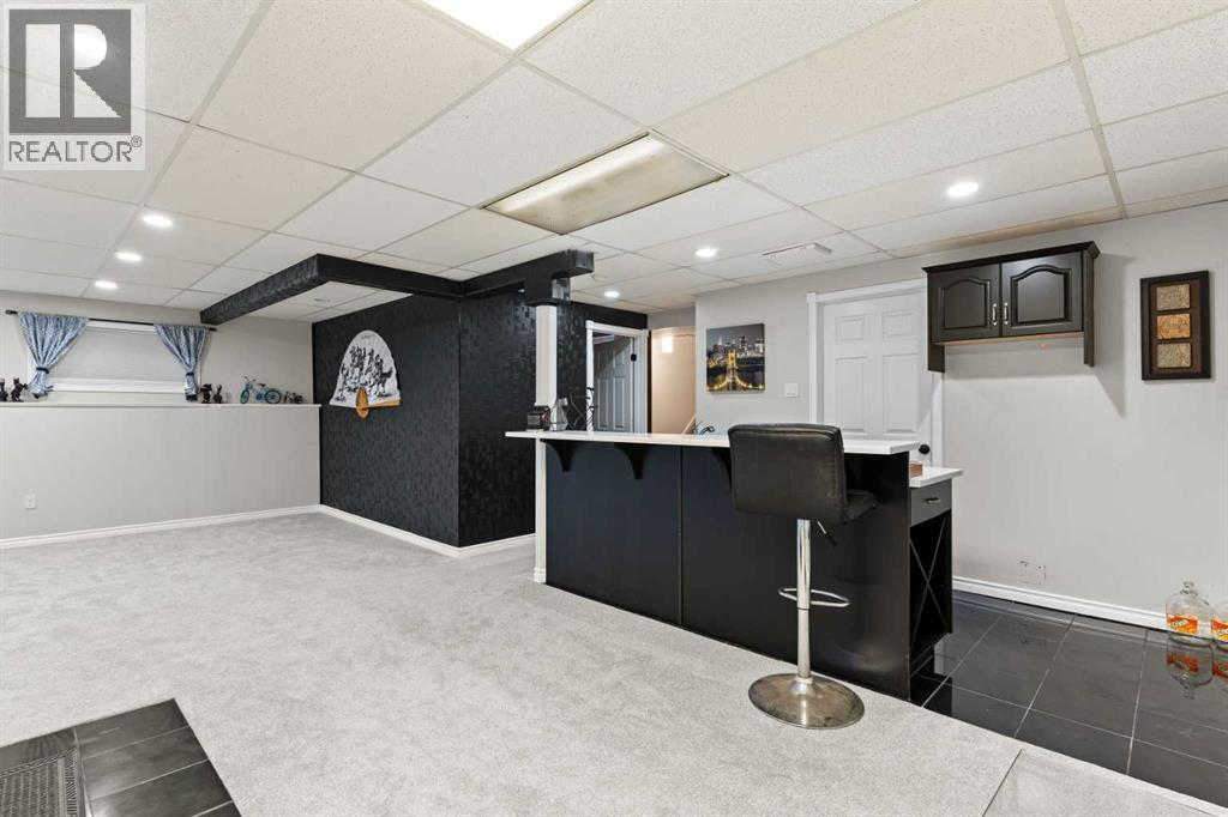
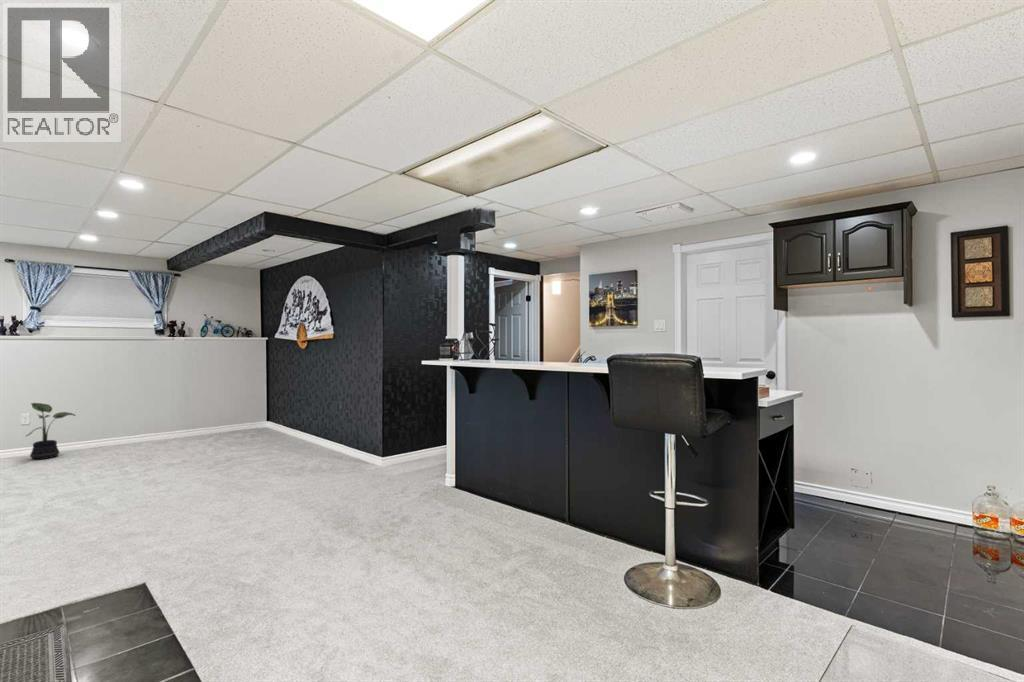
+ potted plant [25,402,76,460]
